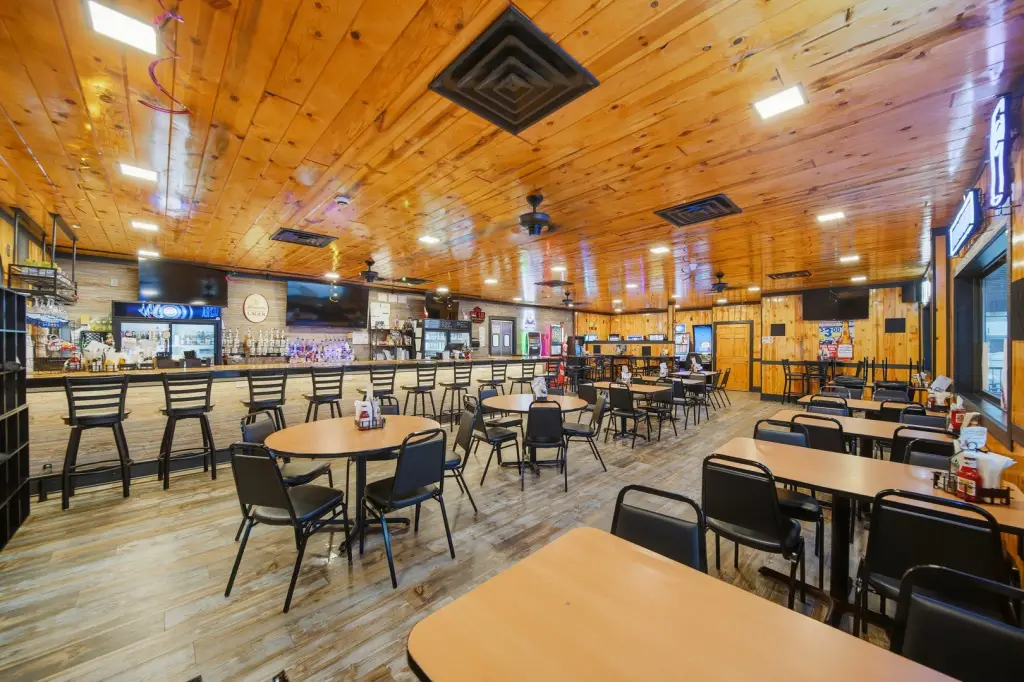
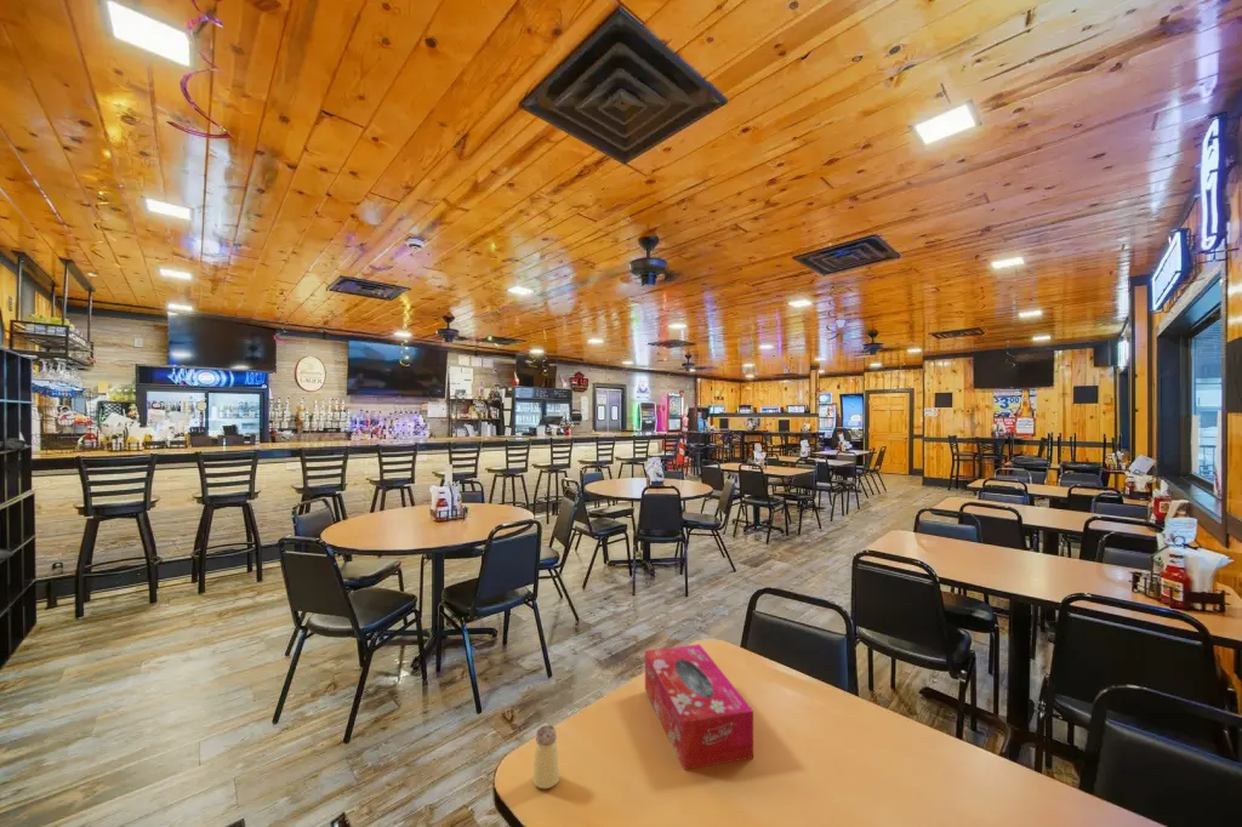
+ tissue box [644,643,754,771]
+ saltshaker [532,724,560,789]
